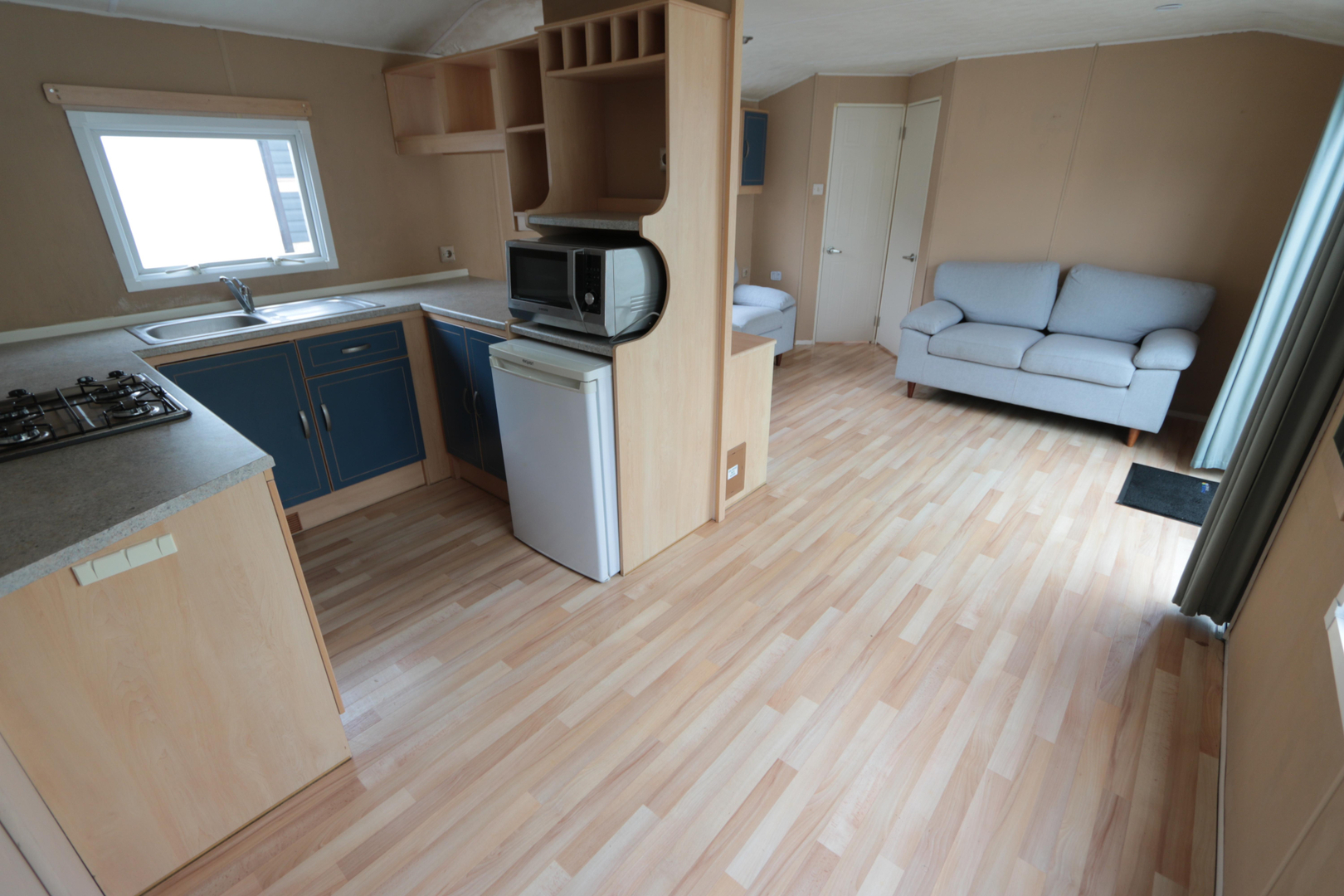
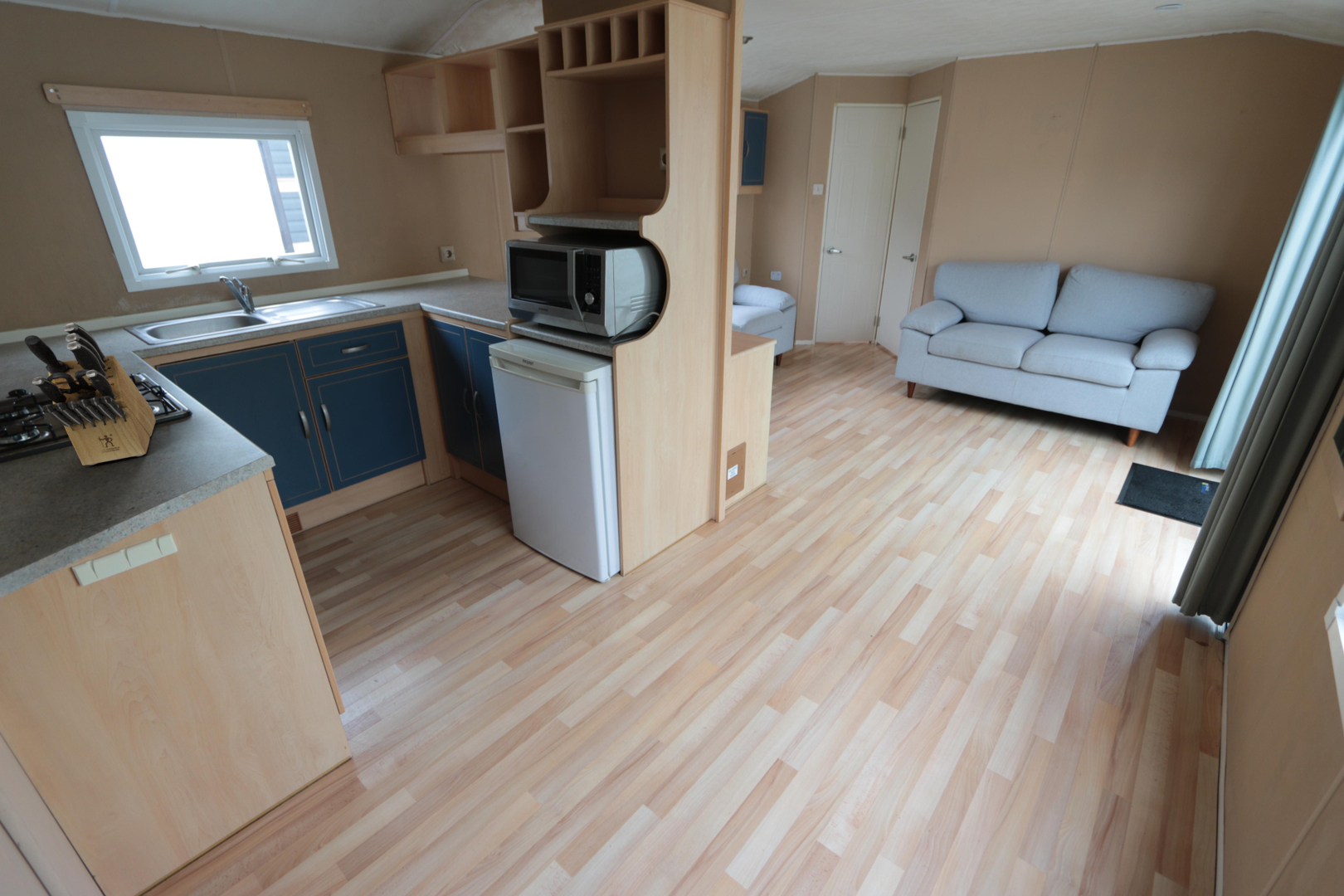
+ knife block [24,322,156,466]
